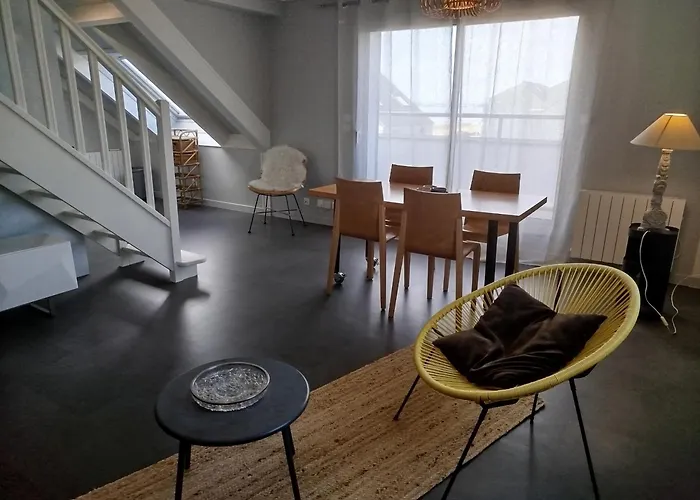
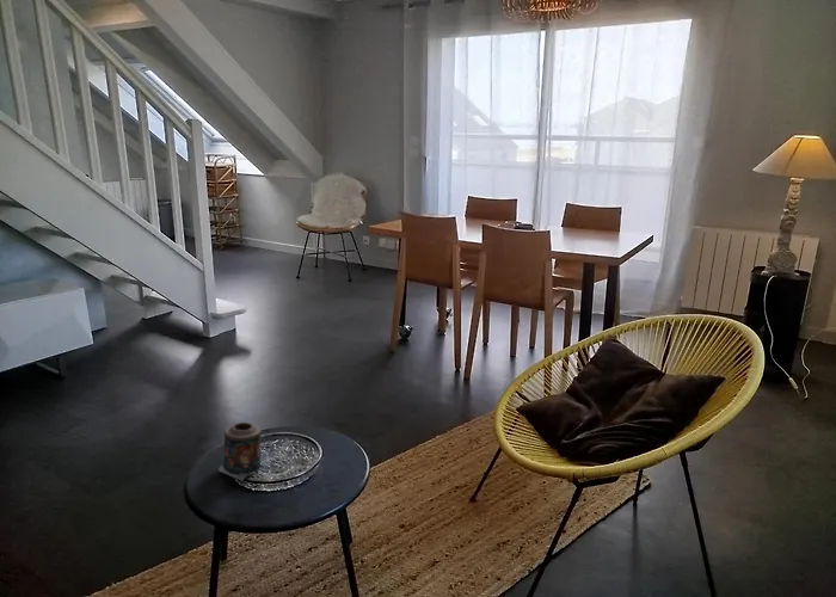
+ candle [217,421,263,481]
